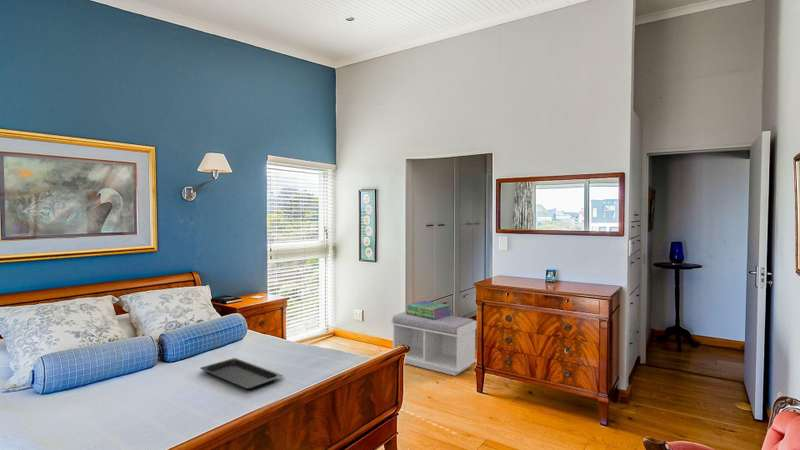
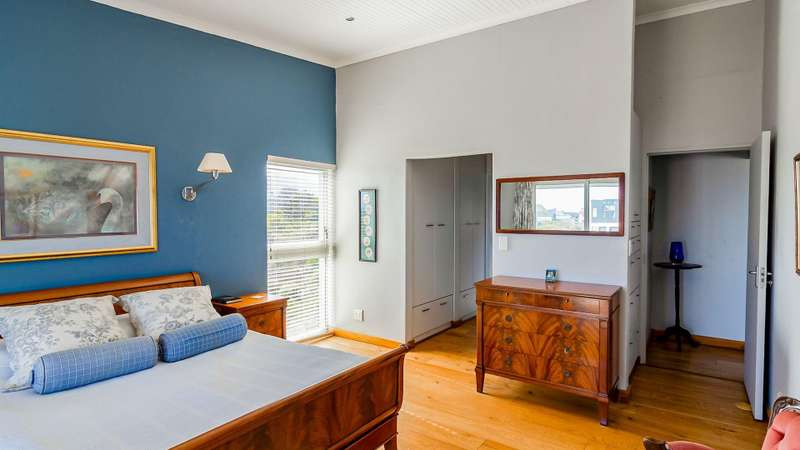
- bench [391,310,478,377]
- stack of books [405,300,453,320]
- serving tray [199,357,284,390]
